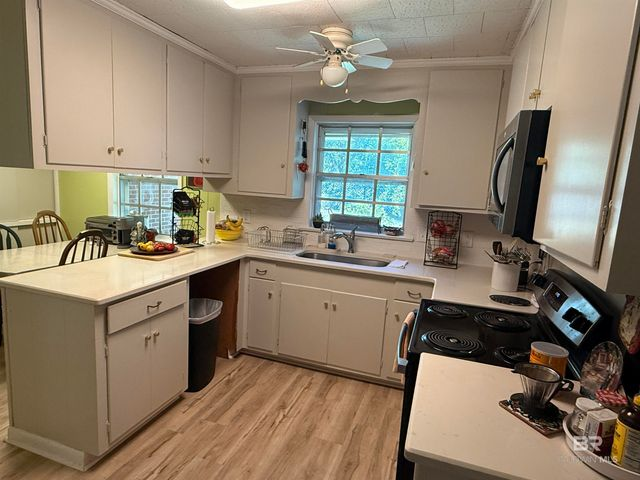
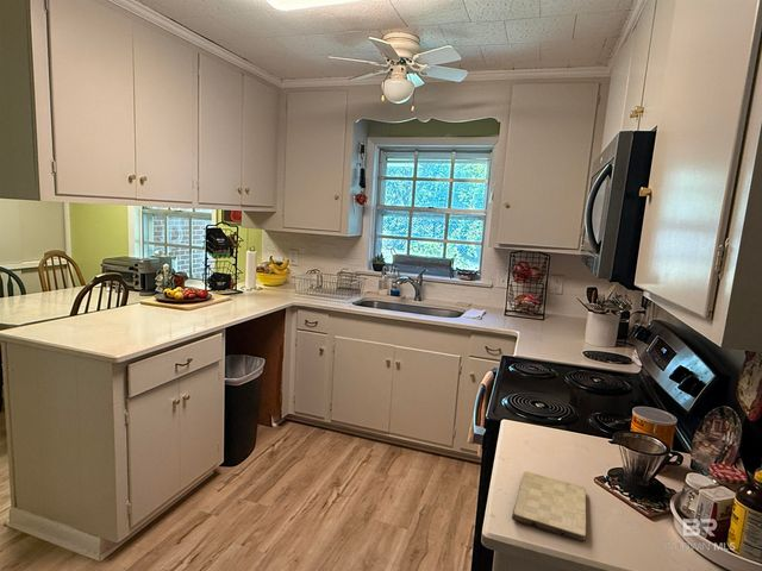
+ cutting board [511,471,587,542]
